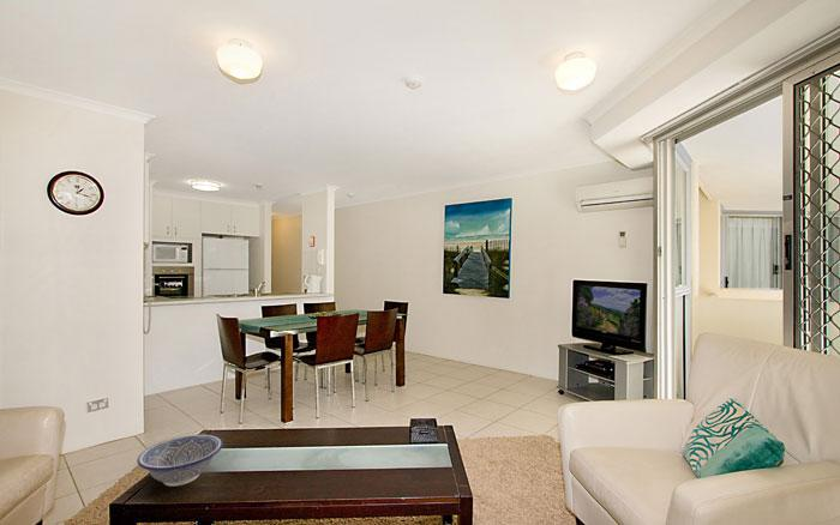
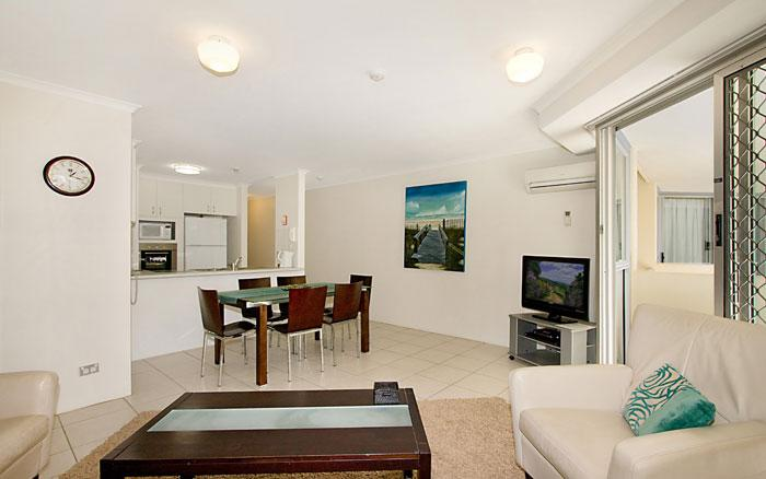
- decorative bowl [136,434,224,488]
